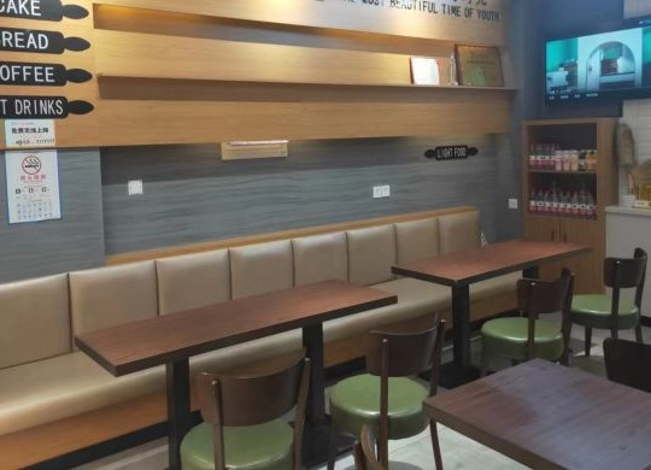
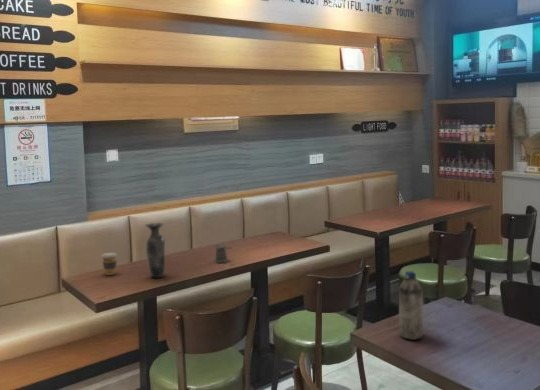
+ coffee cup [100,252,118,276]
+ water bottle [398,270,424,341]
+ vase [144,222,166,279]
+ pepper shaker [213,243,231,264]
